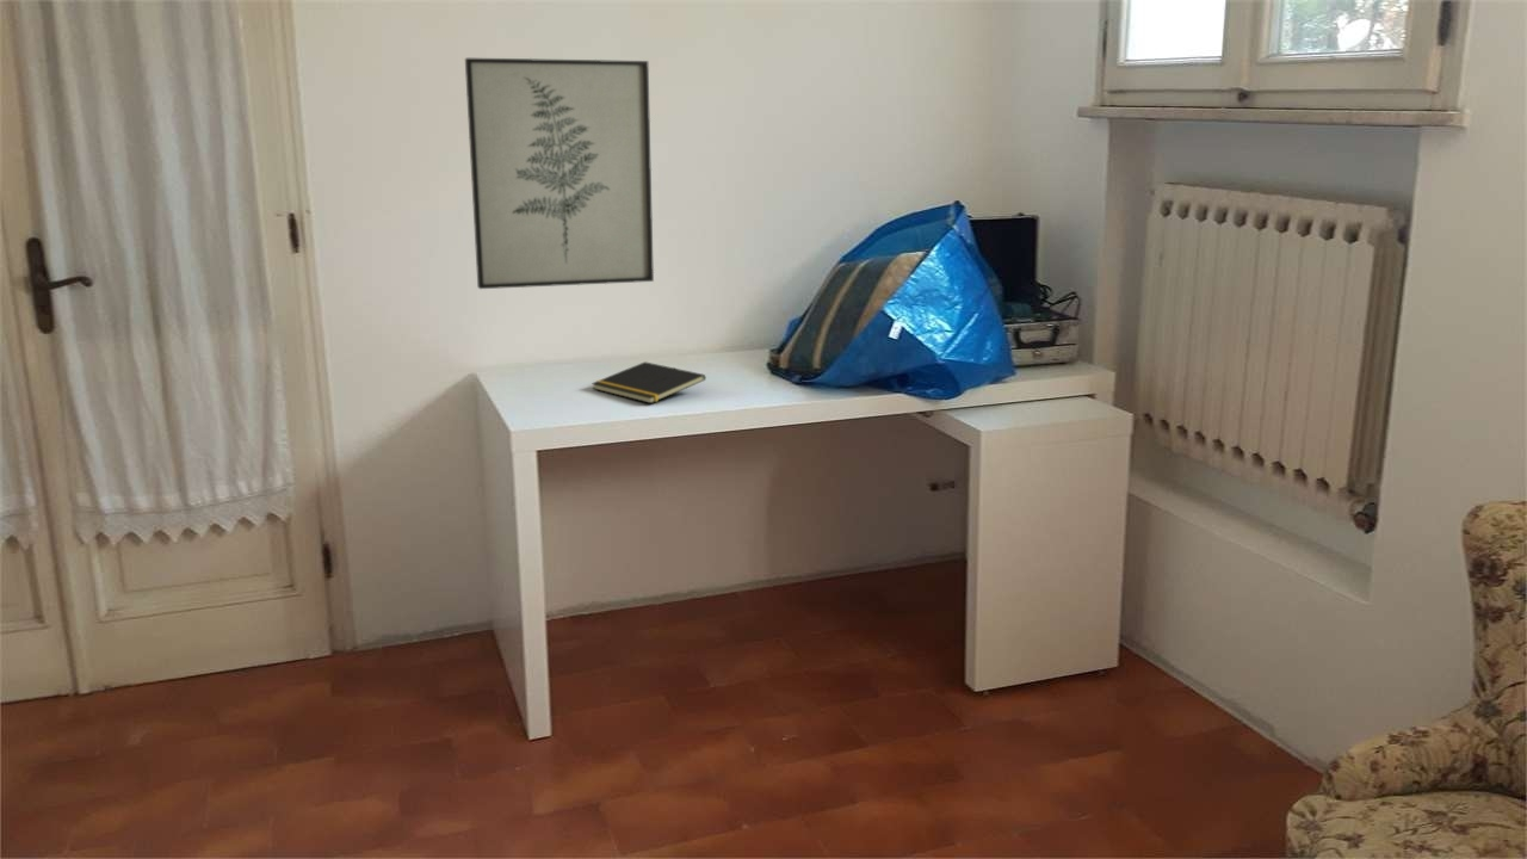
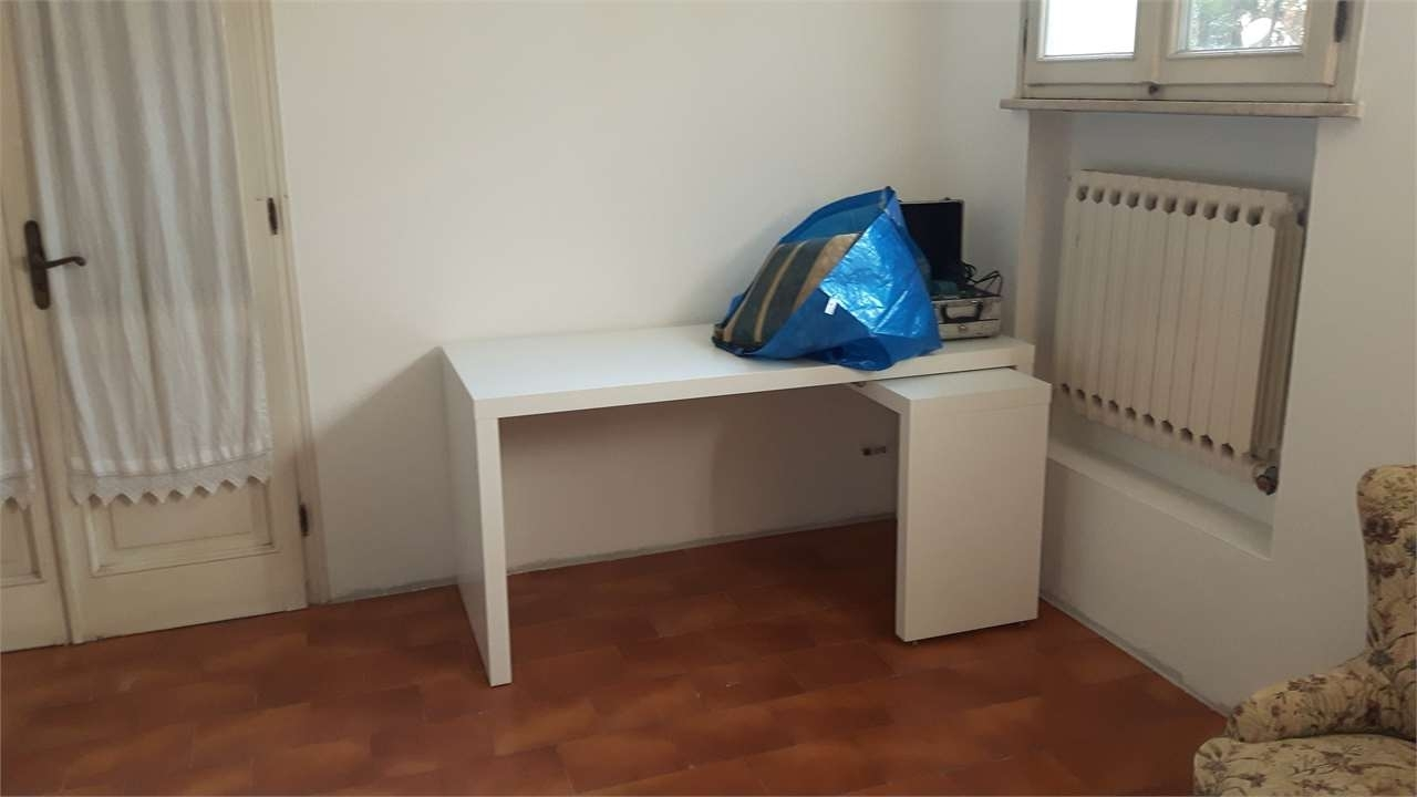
- notepad [591,360,707,404]
- wall art [464,57,655,290]
